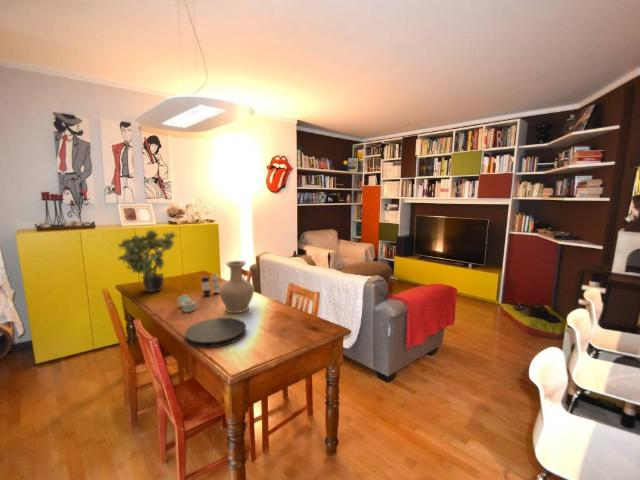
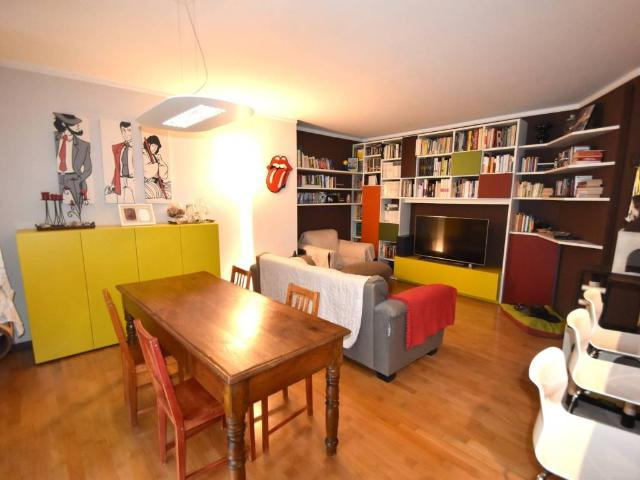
- napkin ring [176,294,196,313]
- potted plant [117,228,179,293]
- vase [219,260,255,314]
- candle [198,273,221,301]
- plate [184,317,247,349]
